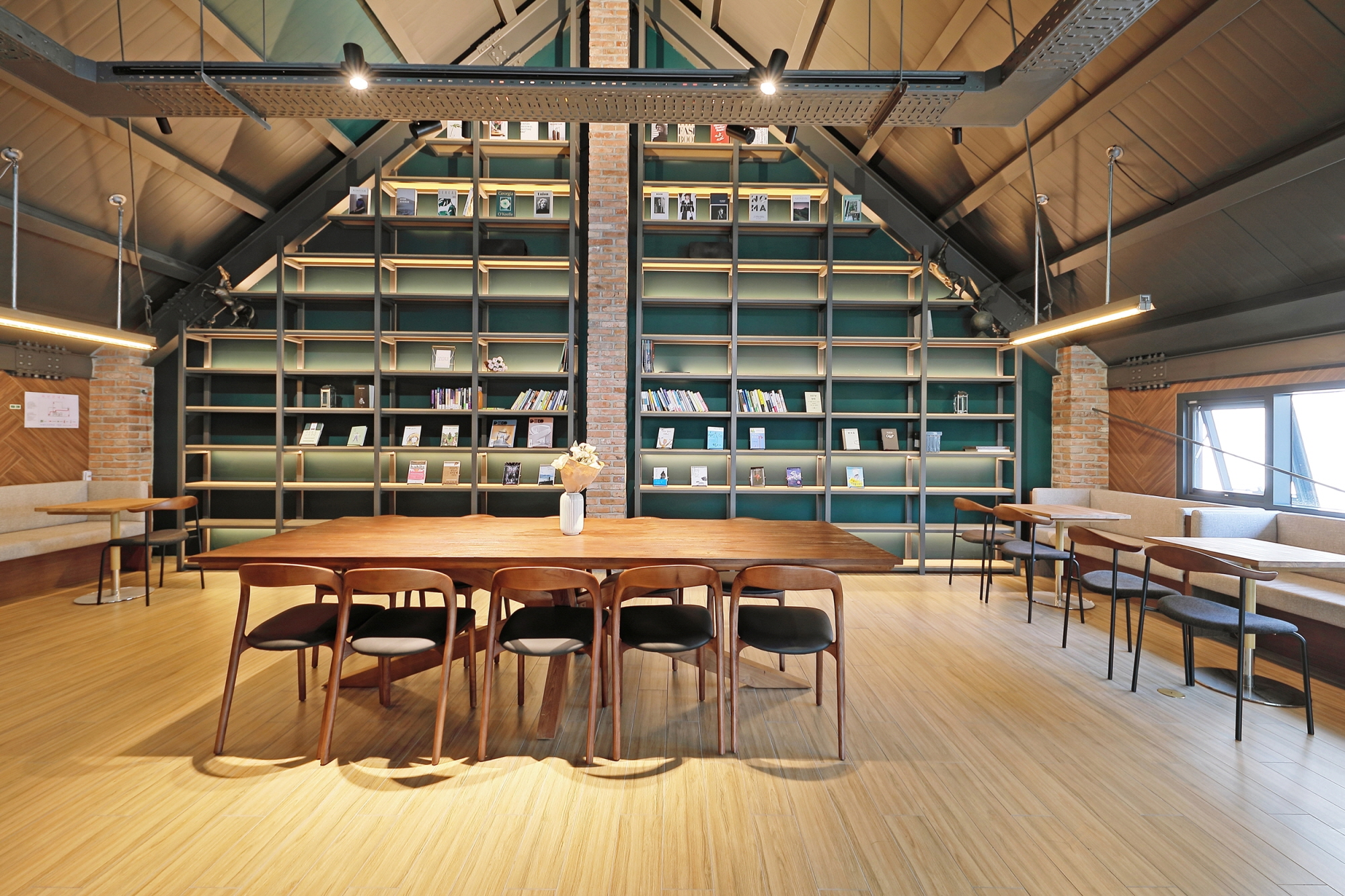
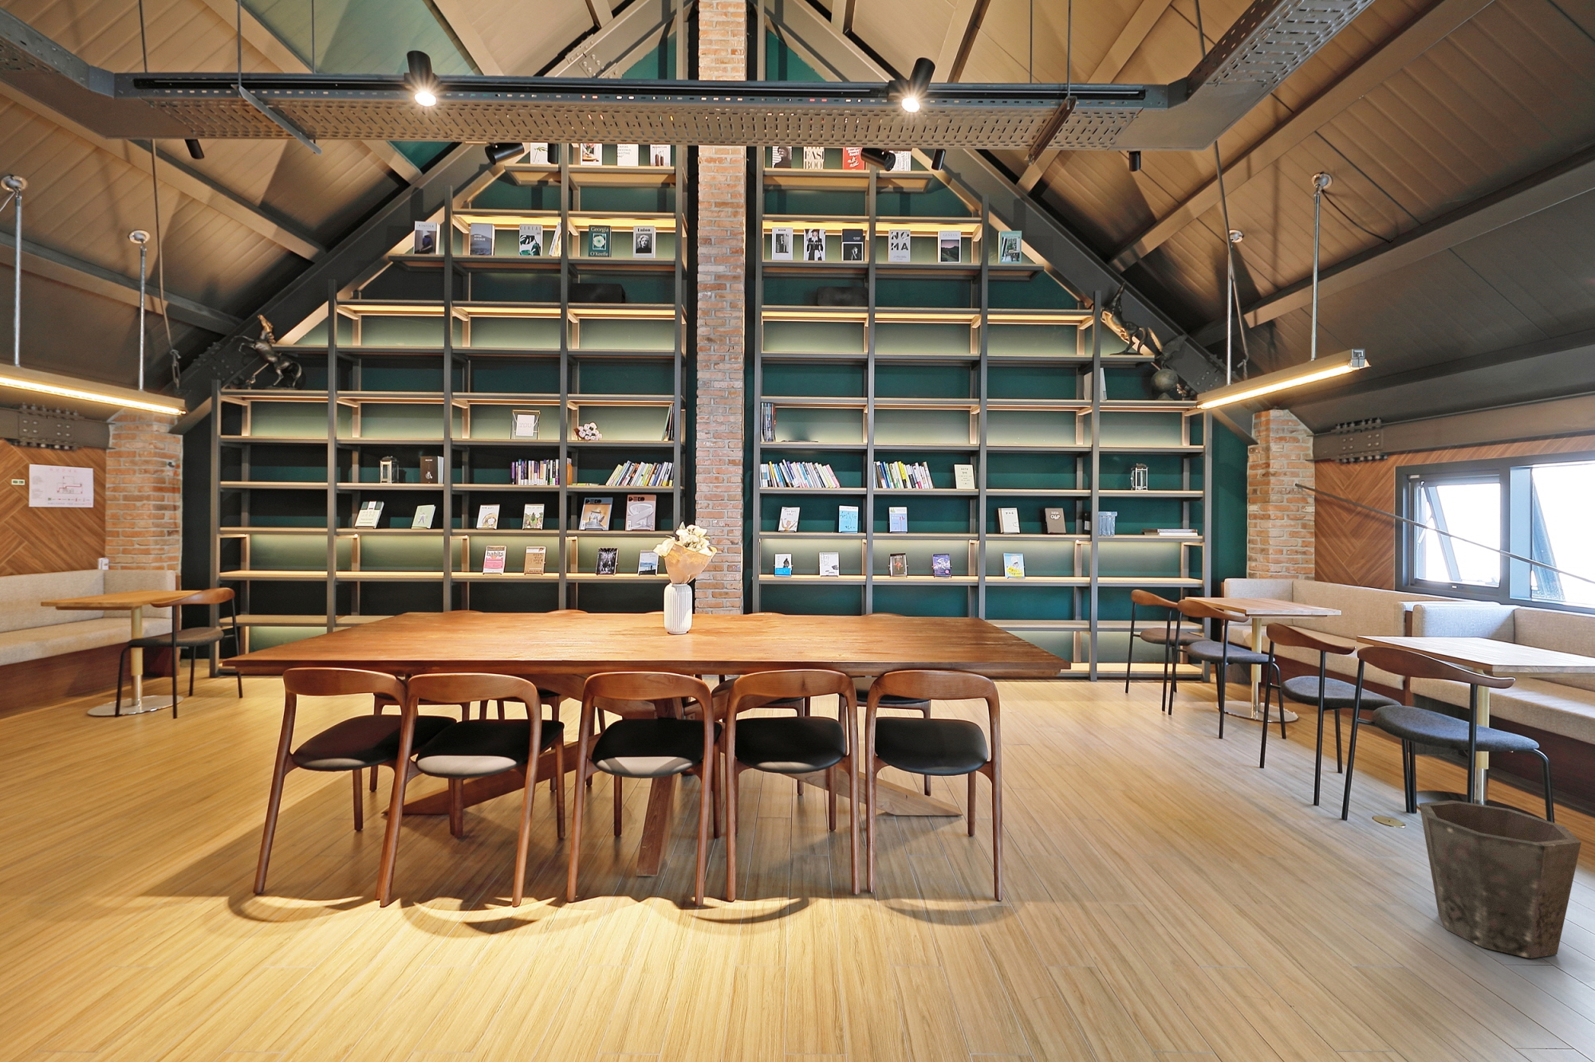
+ waste bin [1418,800,1582,959]
